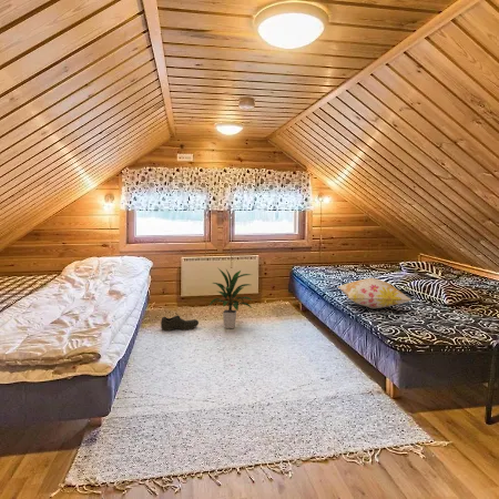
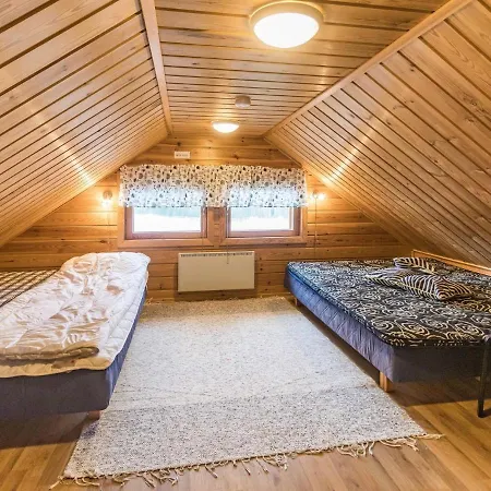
- indoor plant [207,266,253,329]
- decorative pillow [337,277,413,309]
- arctic [160,312,200,332]
